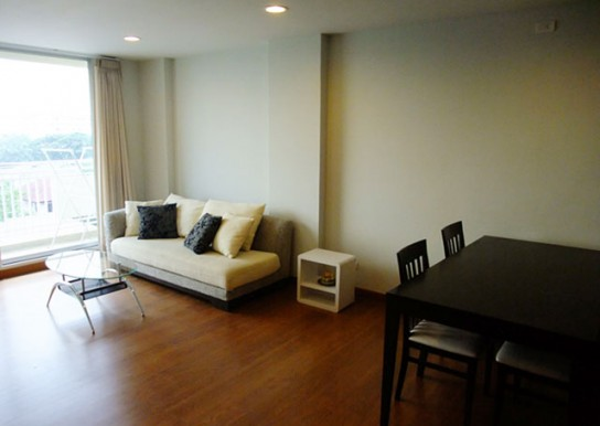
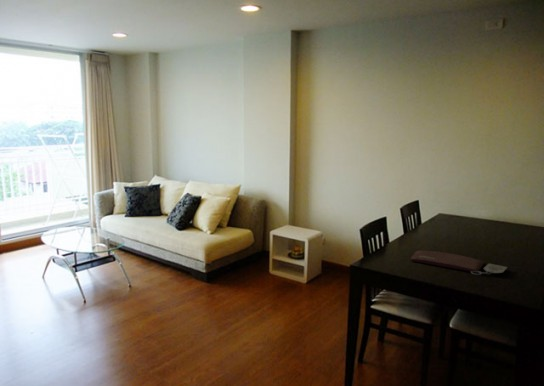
+ placemat [410,250,509,276]
